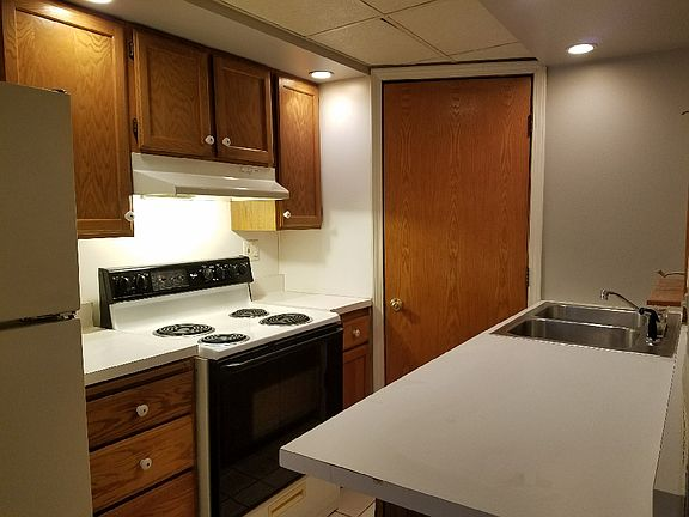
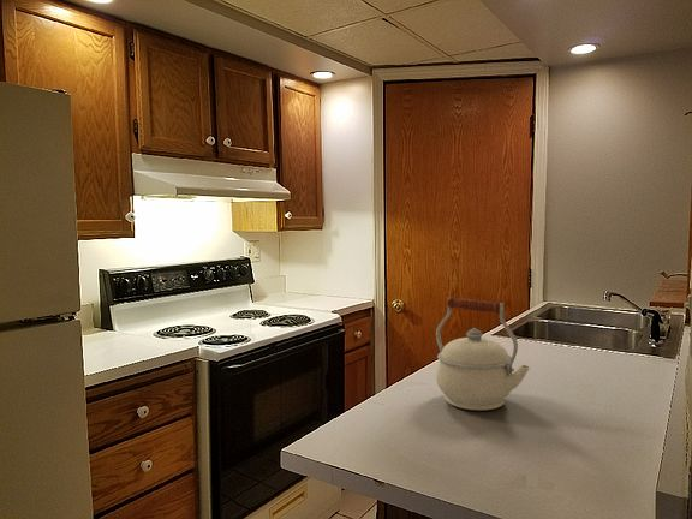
+ kettle [435,296,531,411]
